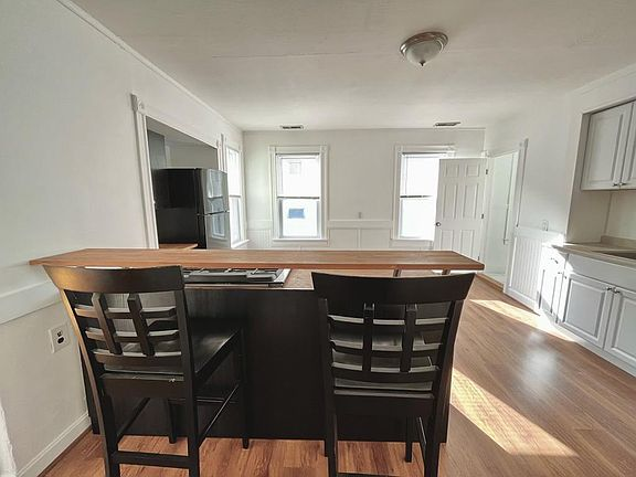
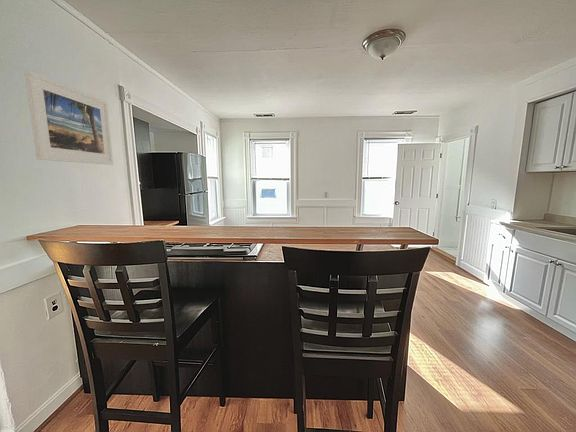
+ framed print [23,69,114,166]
